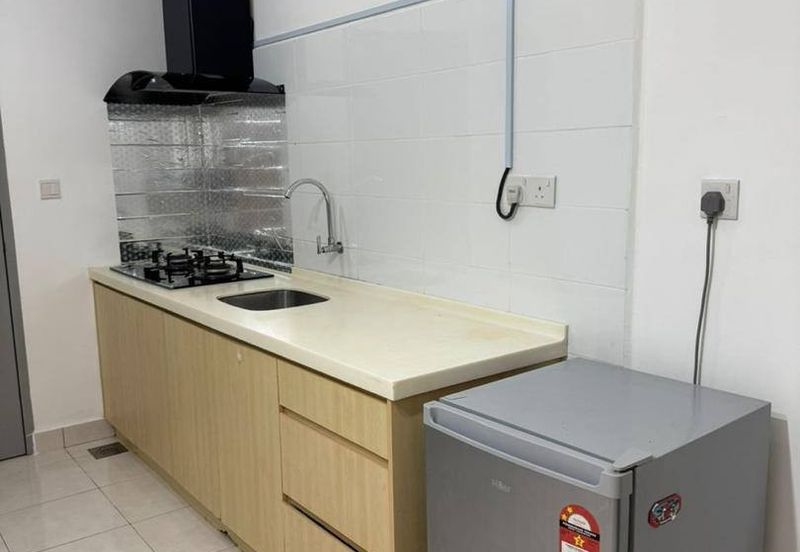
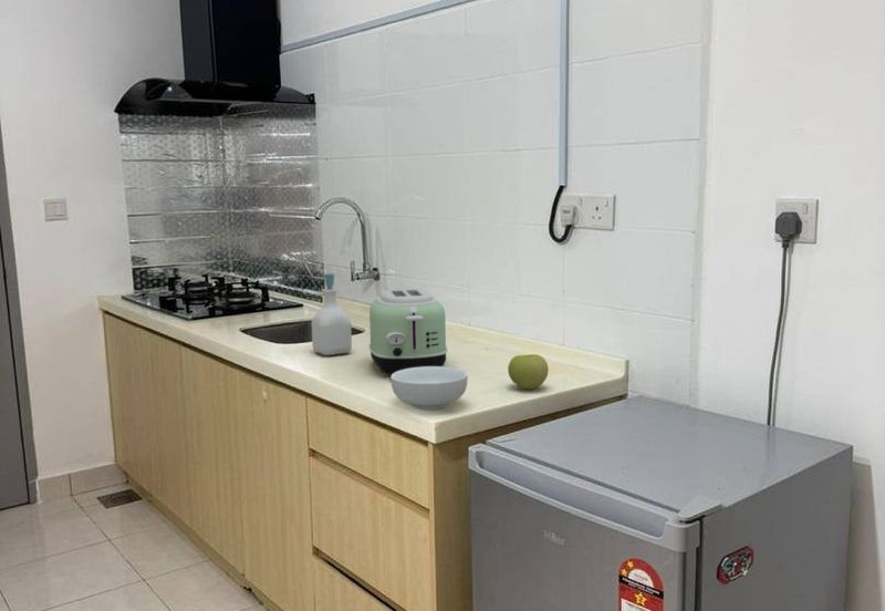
+ apple [507,353,550,391]
+ soap bottle [311,272,353,356]
+ toaster [368,288,449,376]
+ cereal bowl [389,366,469,411]
